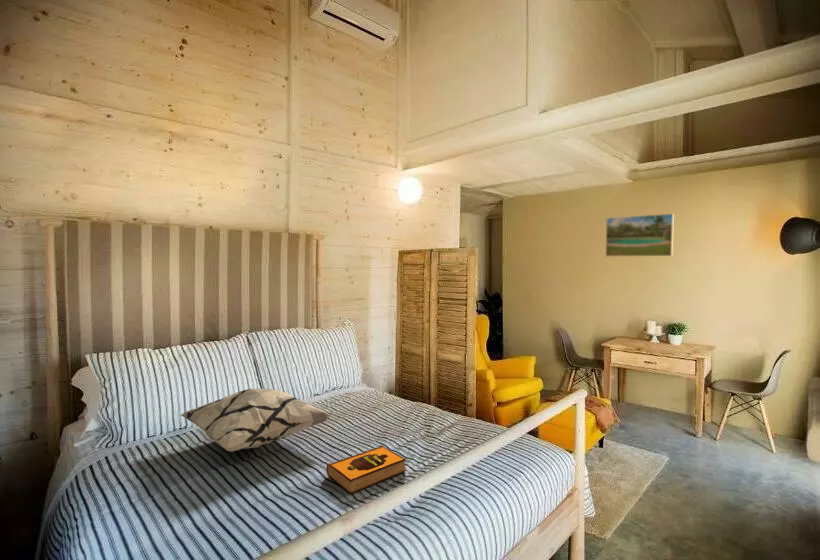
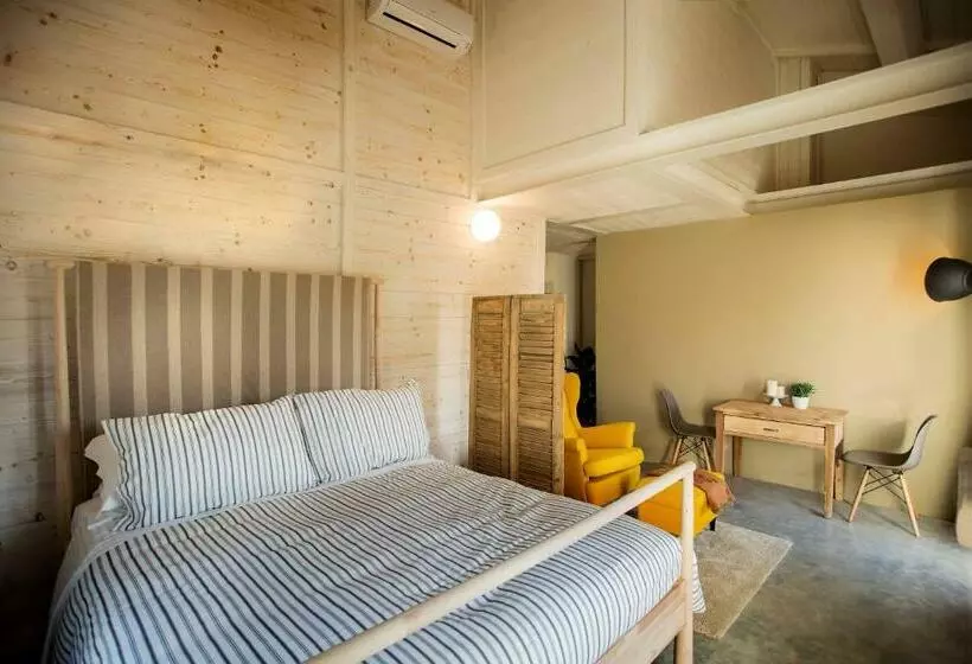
- decorative pillow [179,388,333,452]
- hardback book [325,444,407,495]
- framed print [605,213,675,257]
